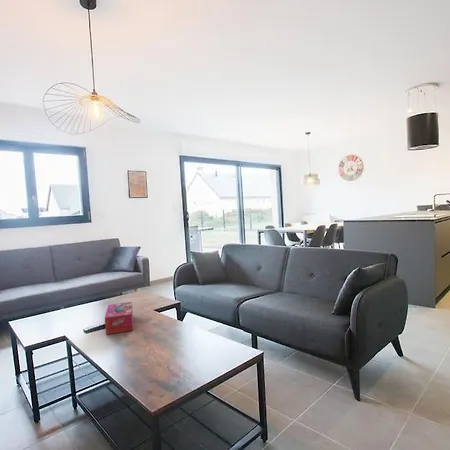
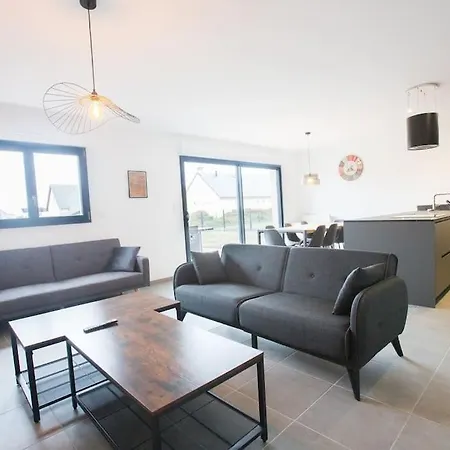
- tissue box [104,301,134,335]
